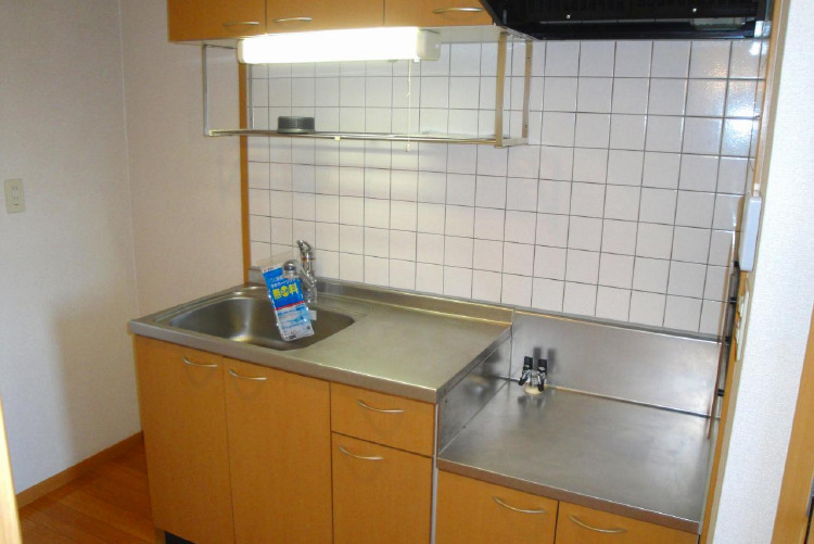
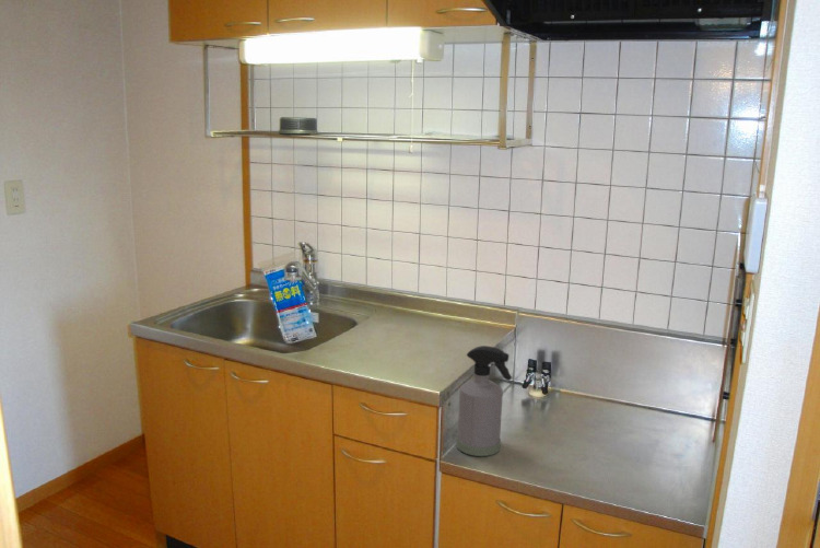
+ spray bottle [456,345,513,457]
